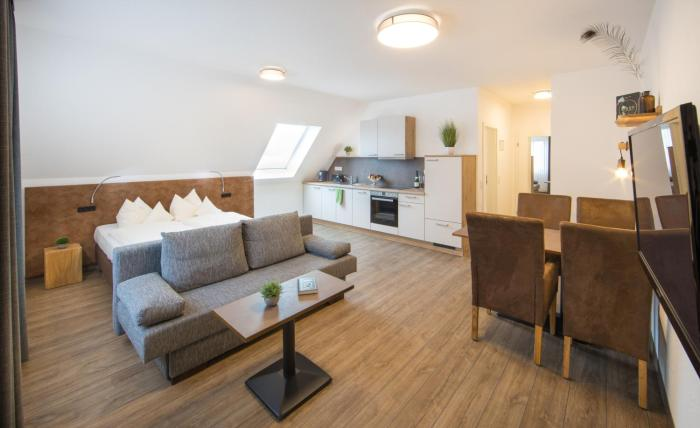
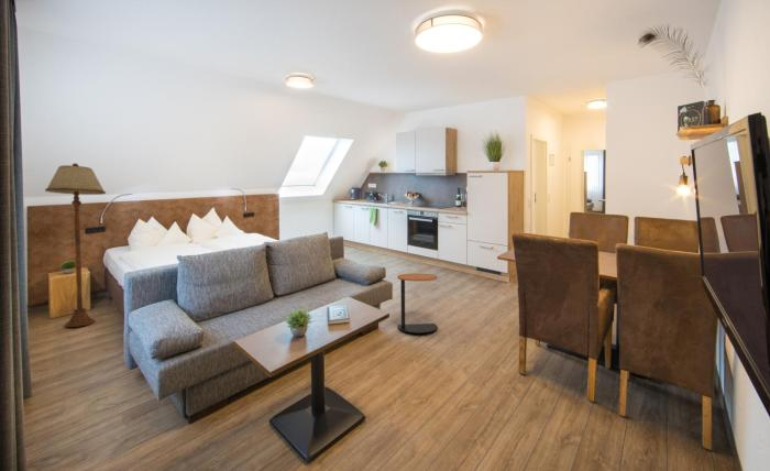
+ side table [396,273,439,335]
+ floor lamp [44,162,107,328]
